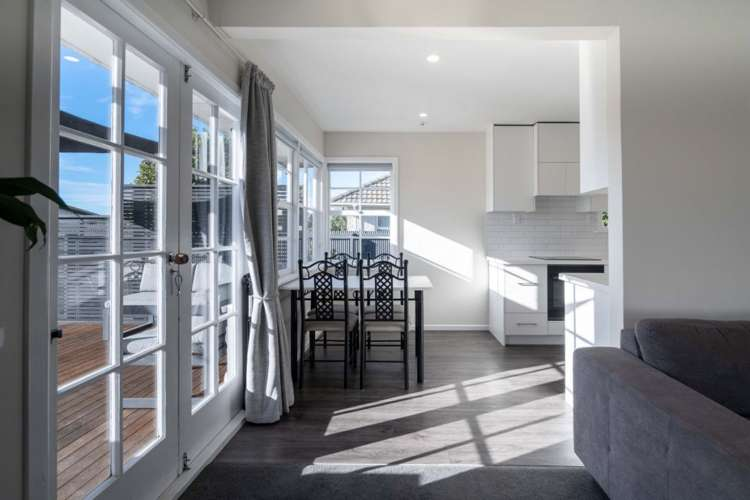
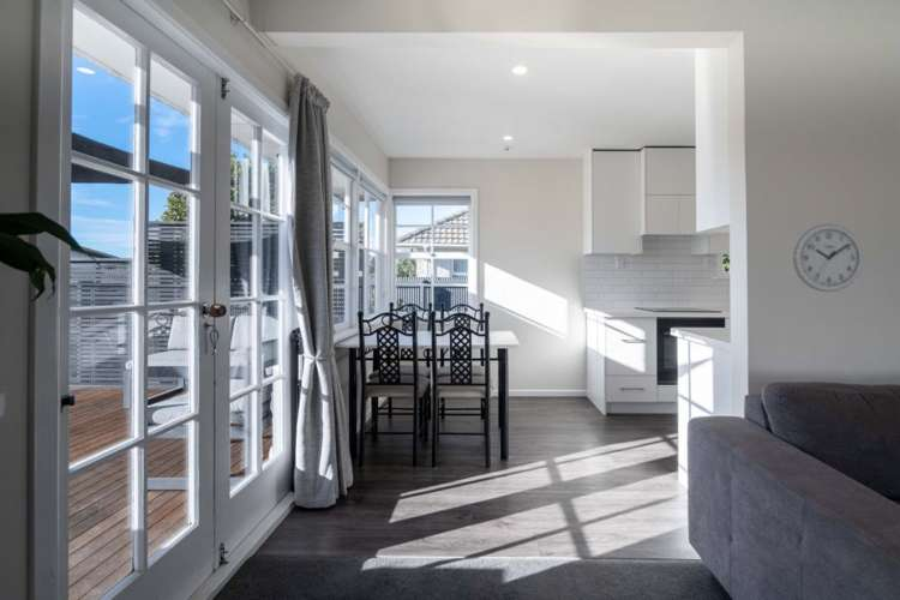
+ wall clock [791,223,864,293]
